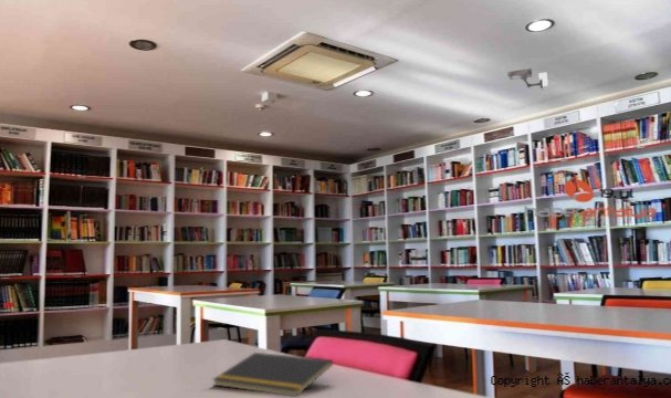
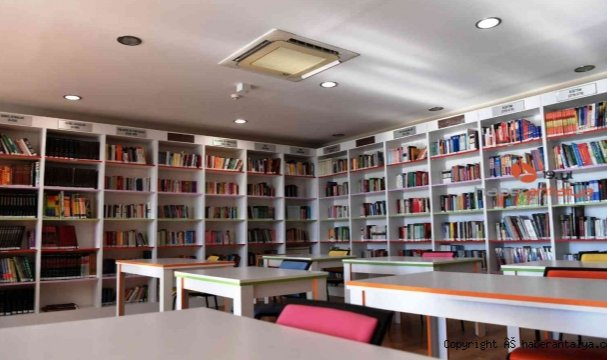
- notepad [211,352,334,398]
- security camera [506,67,548,90]
